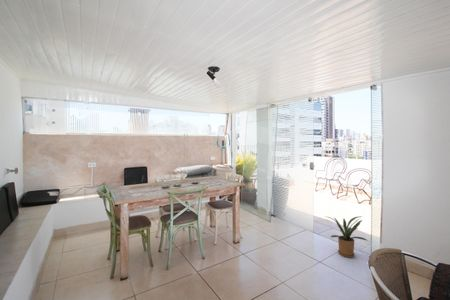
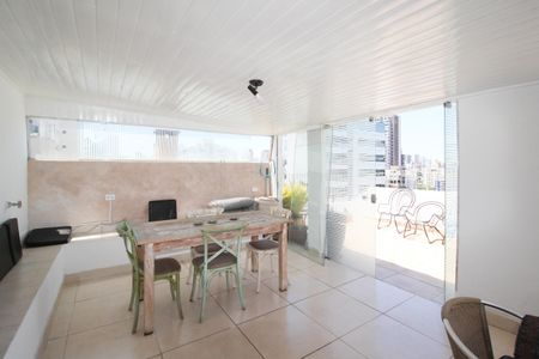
- house plant [324,215,367,258]
